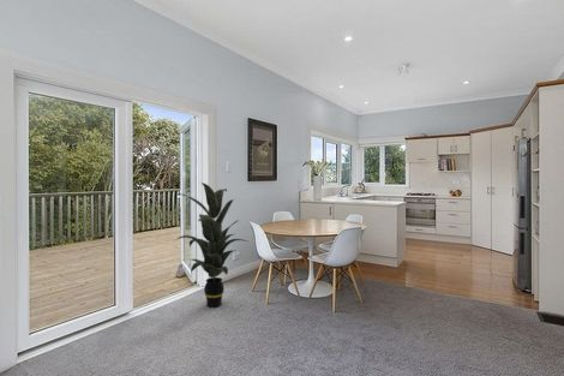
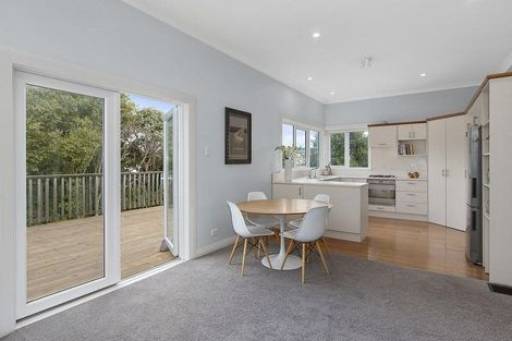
- indoor plant [174,181,248,309]
